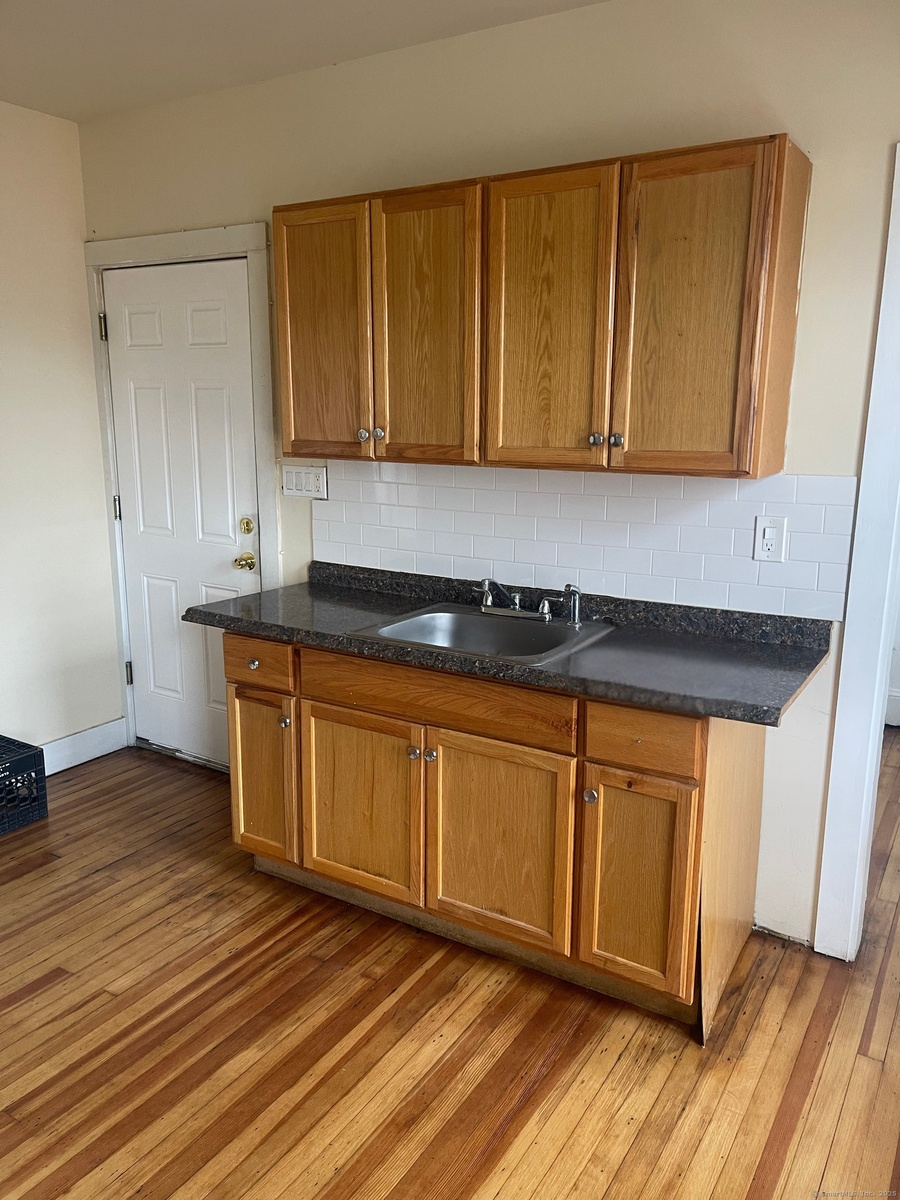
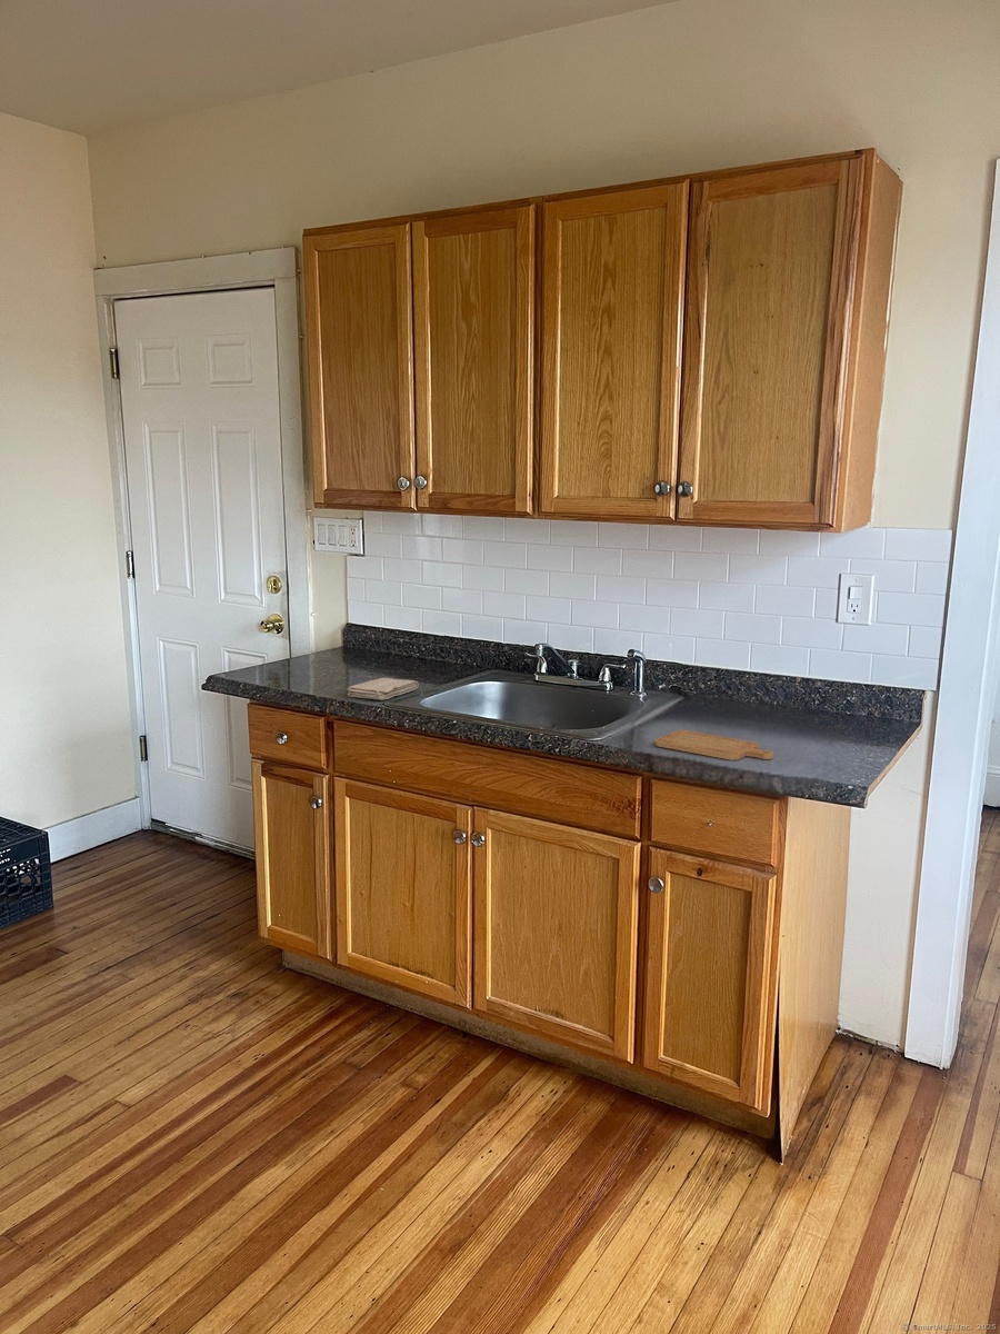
+ chopping board [653,729,774,761]
+ washcloth [347,677,420,701]
